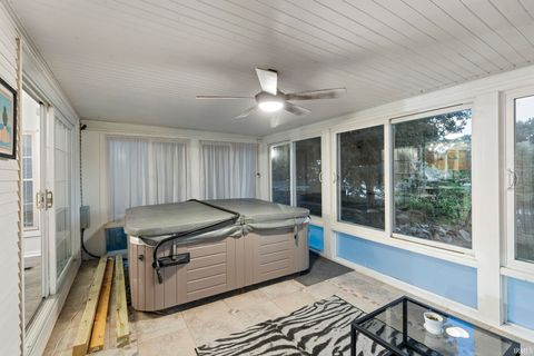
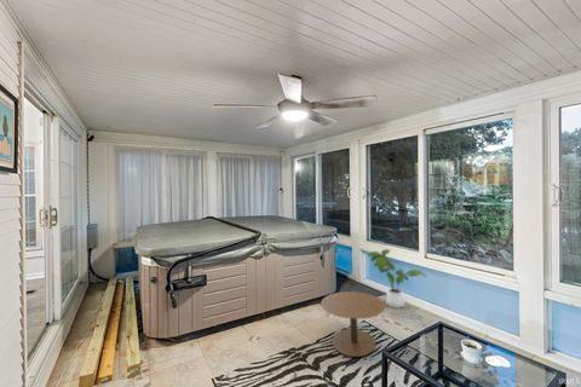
+ side table [320,290,386,358]
+ house plant [366,248,428,308]
